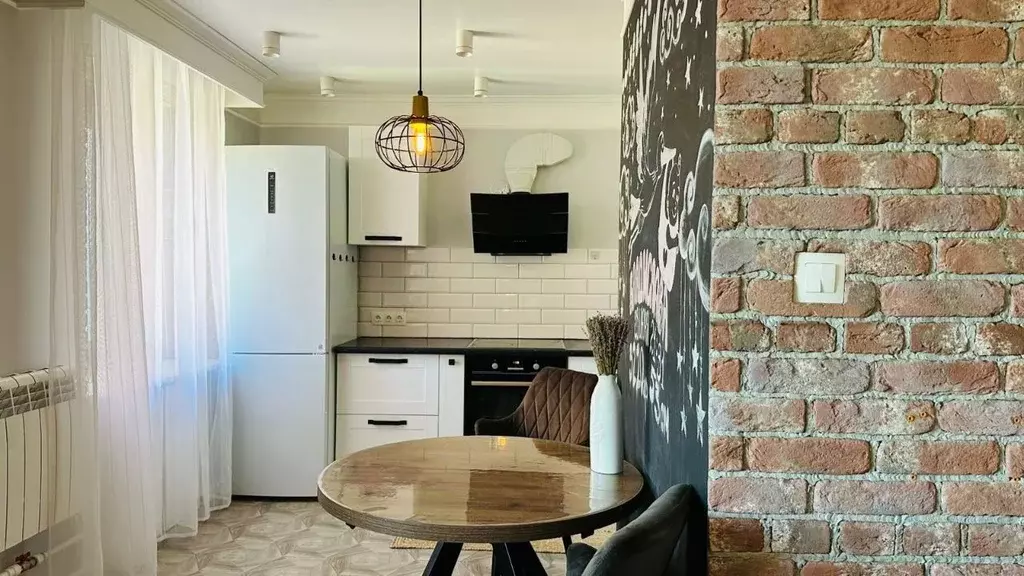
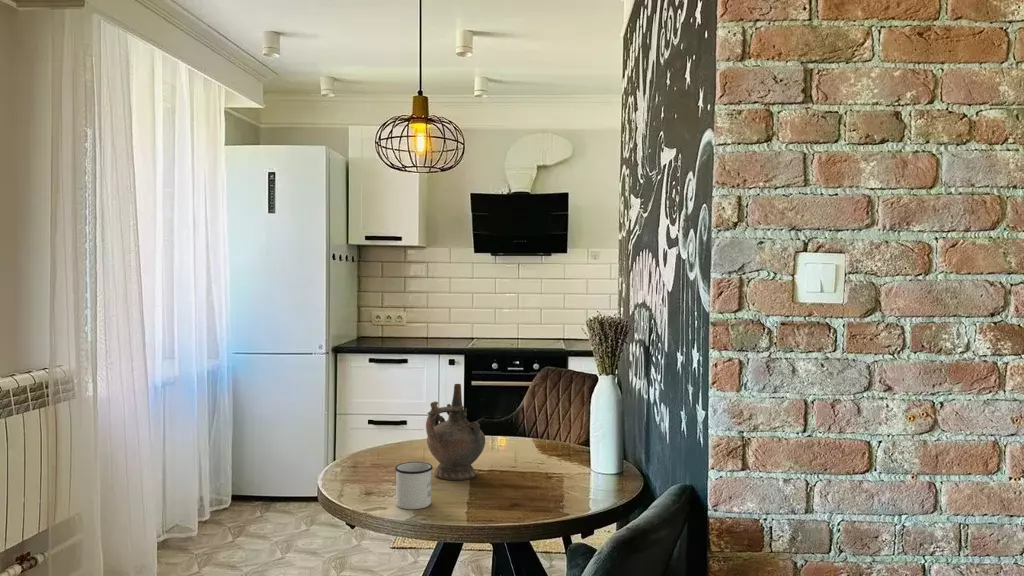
+ ceremonial vessel [425,383,486,481]
+ mug [394,461,433,510]
